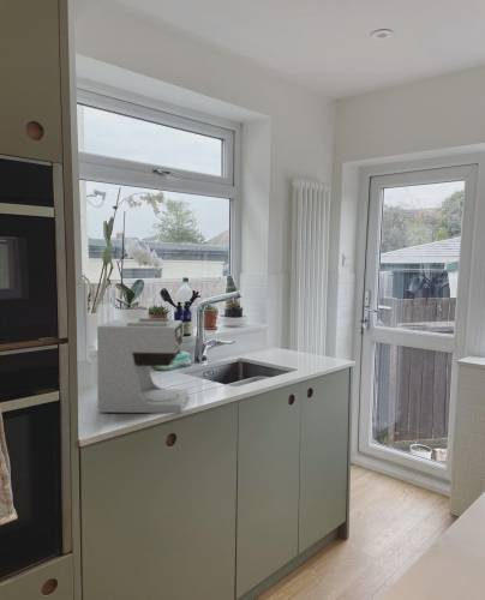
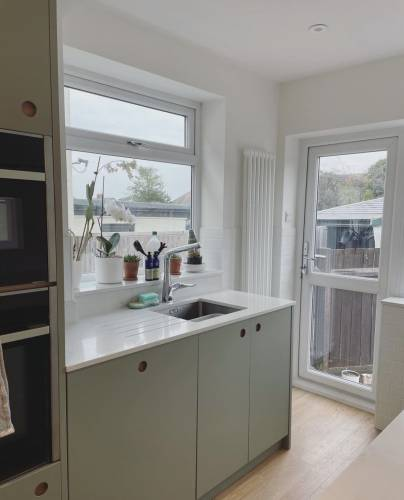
- coffee maker [96,317,190,414]
